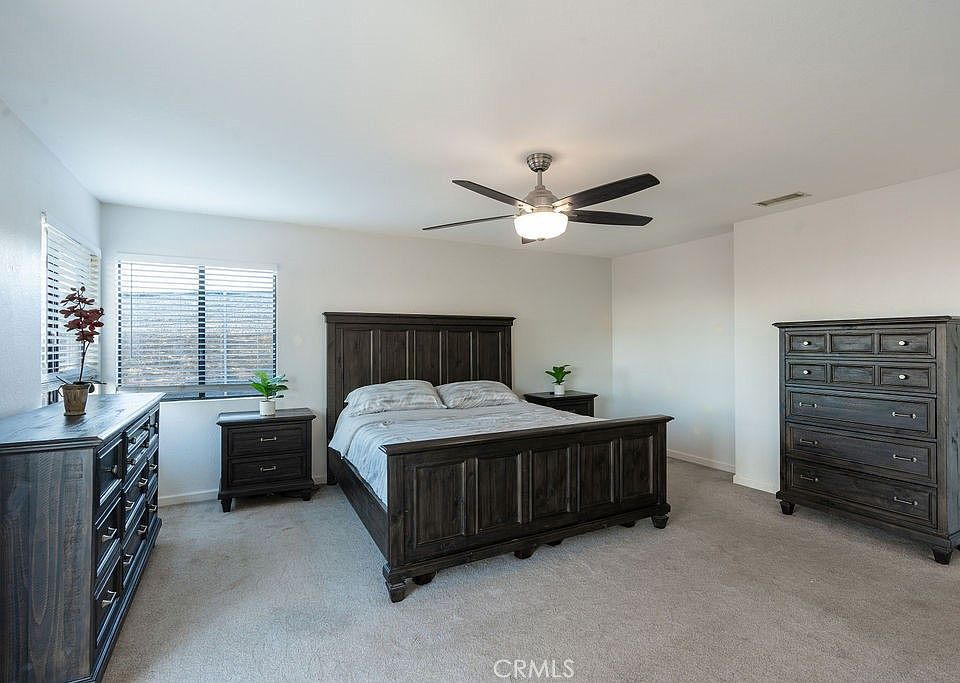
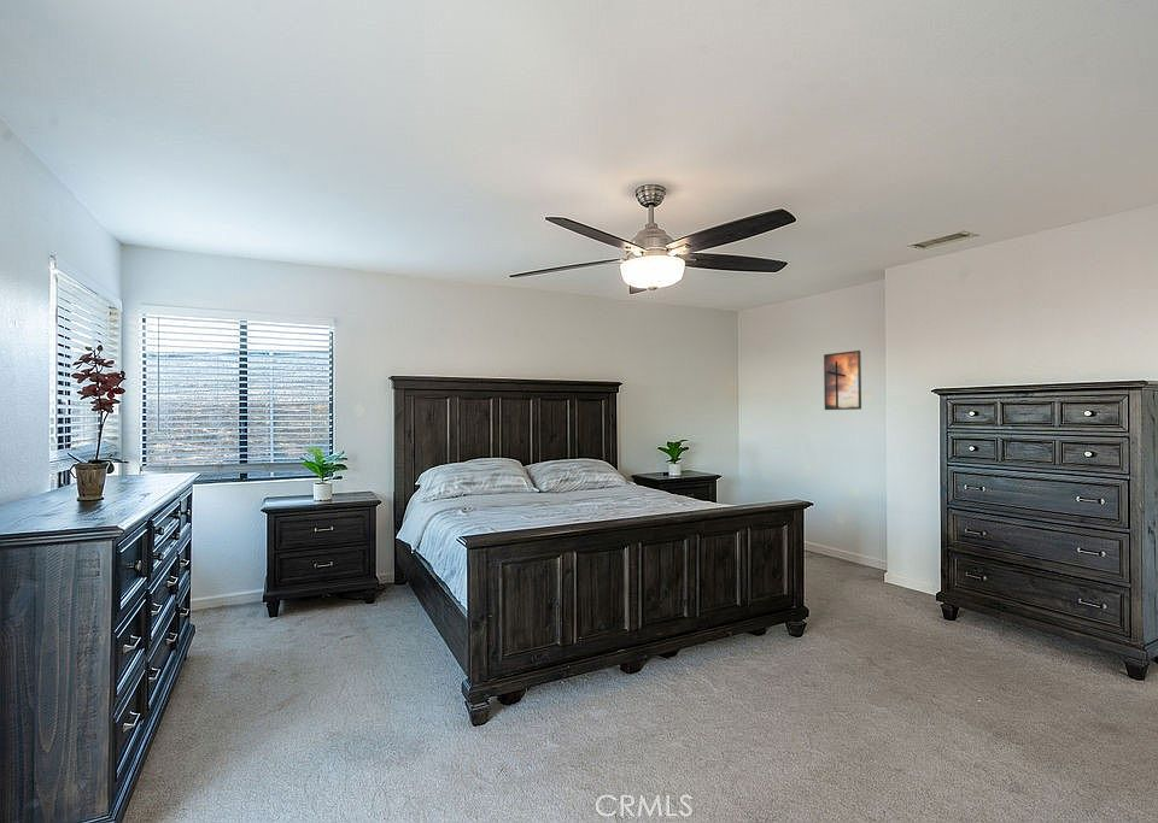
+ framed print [823,349,862,411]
